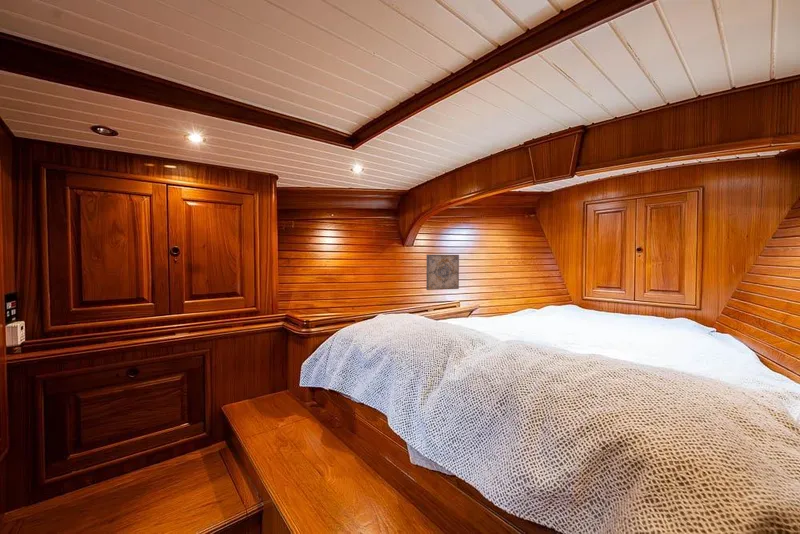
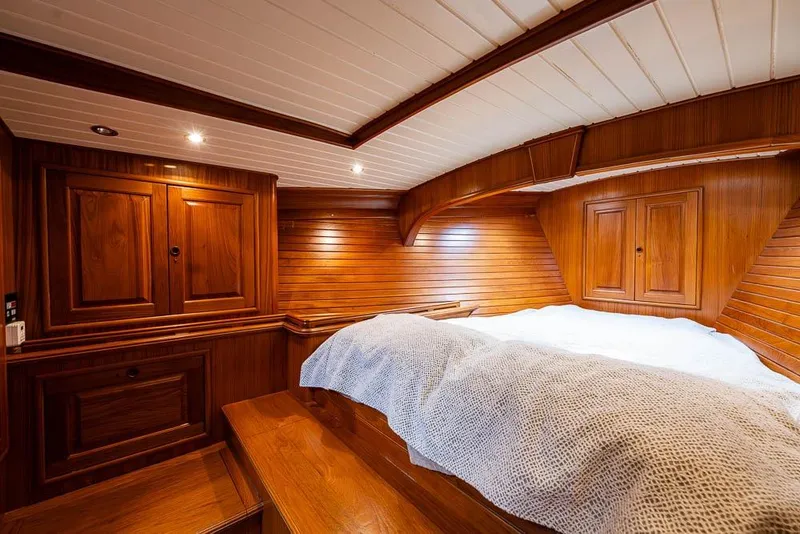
- wall art [425,253,460,291]
